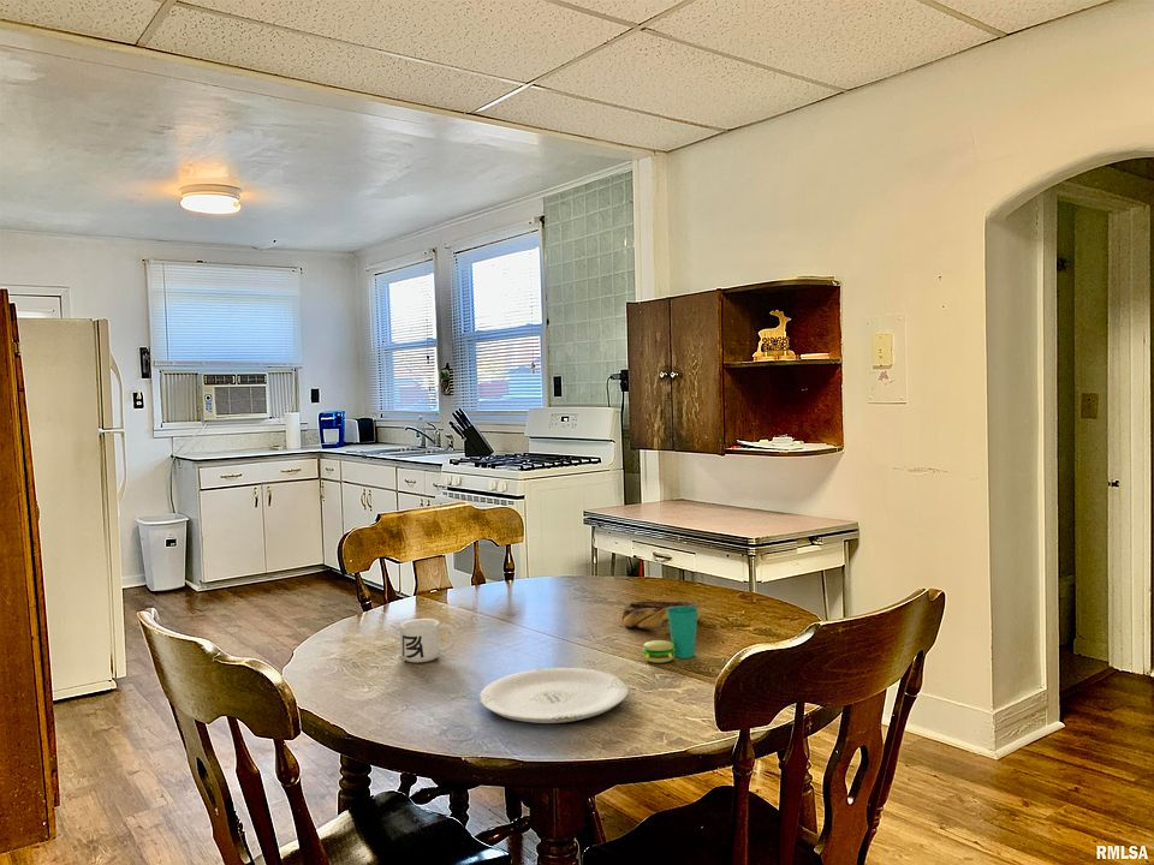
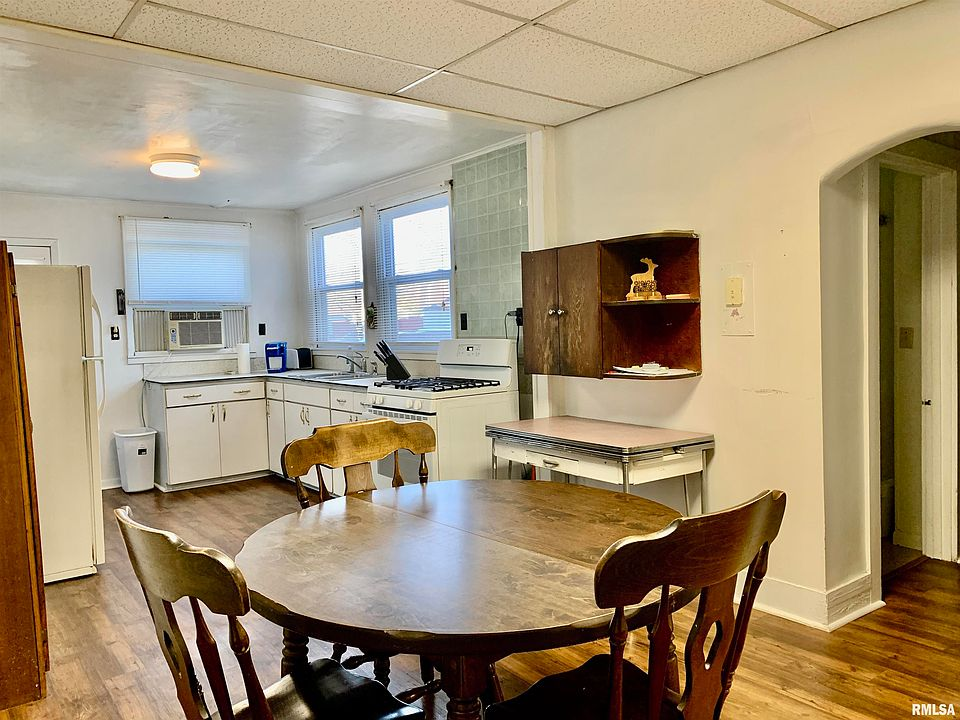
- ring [620,599,703,630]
- plate [478,667,630,724]
- cup [642,607,698,664]
- mug [399,618,458,664]
